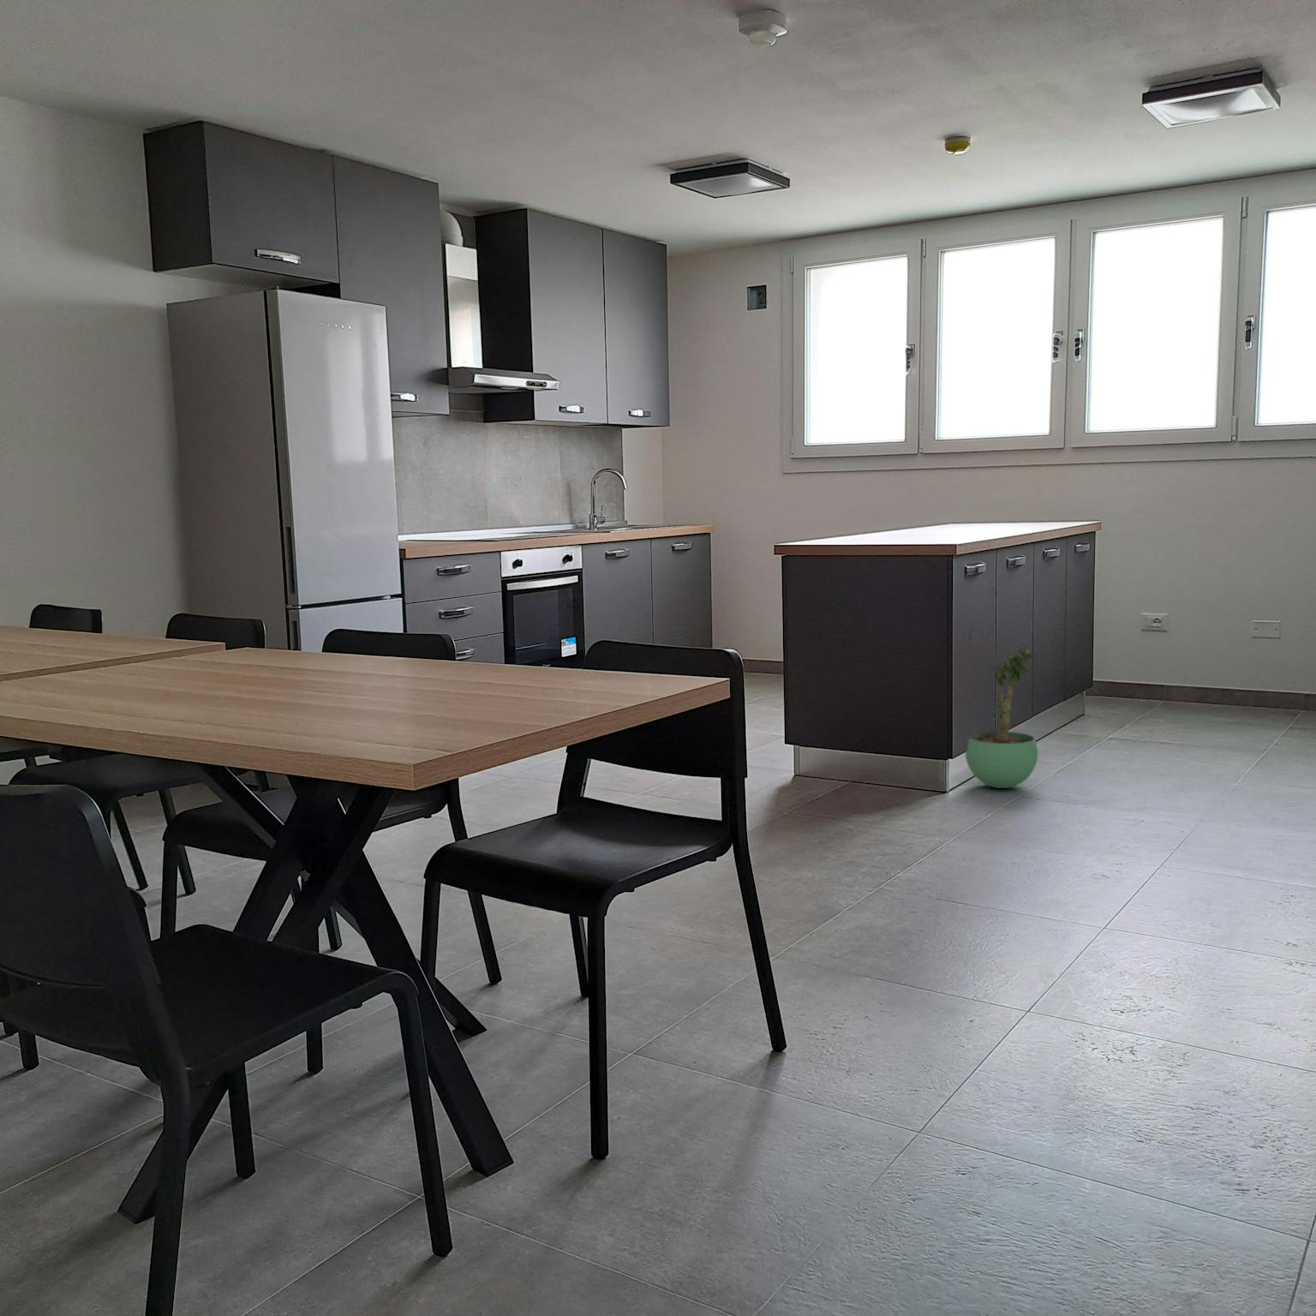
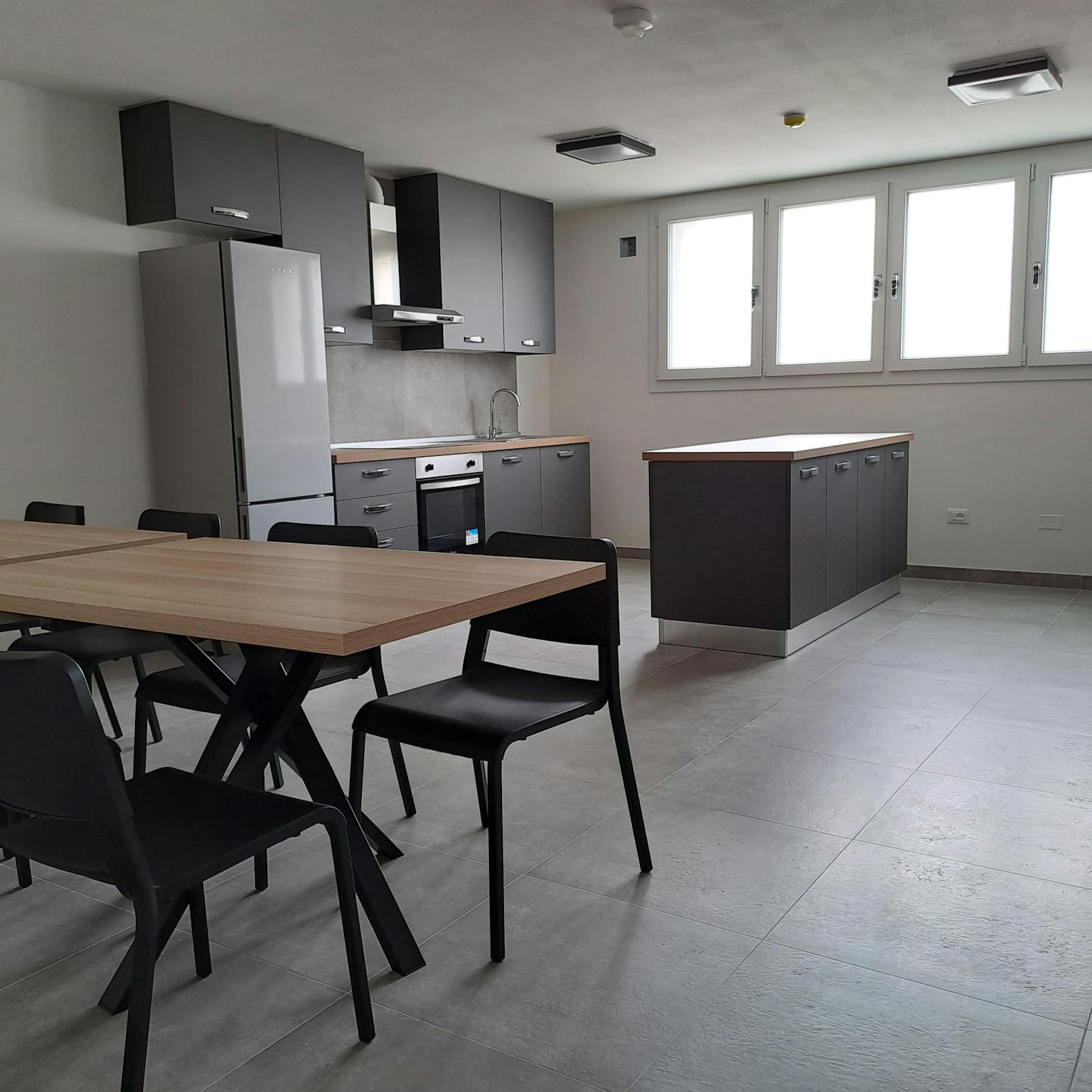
- potted plant [965,647,1039,789]
